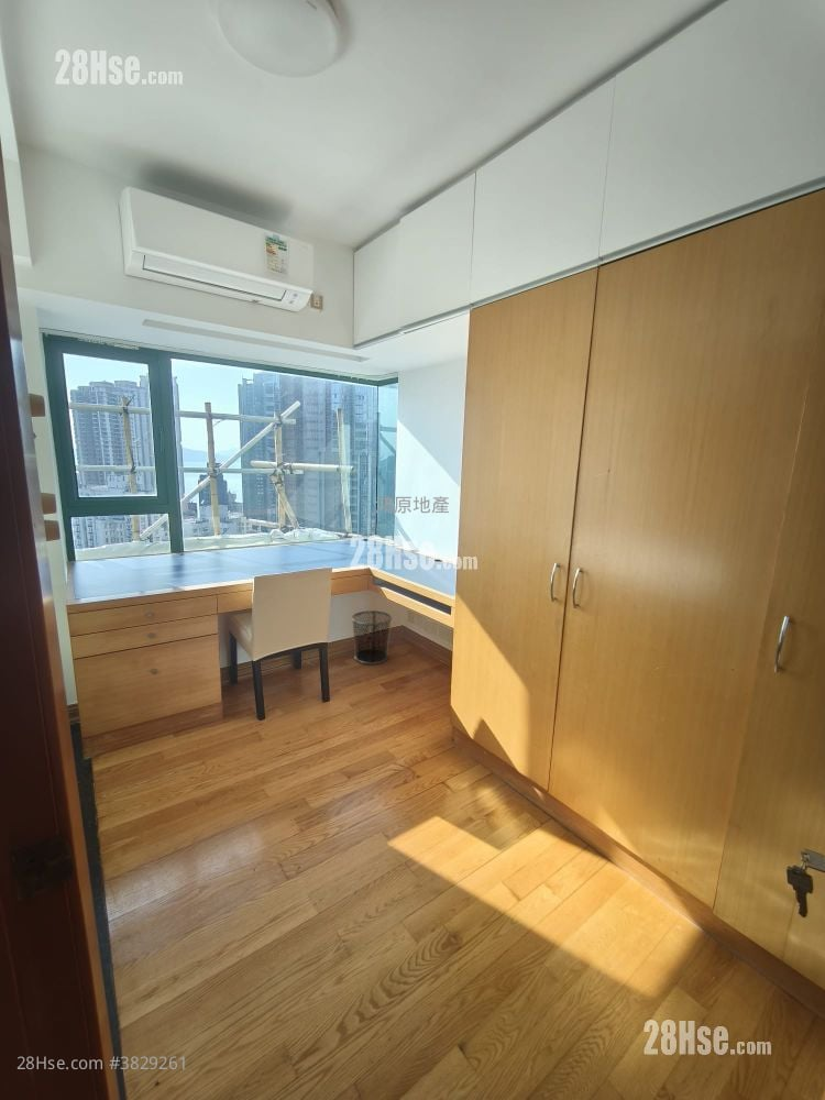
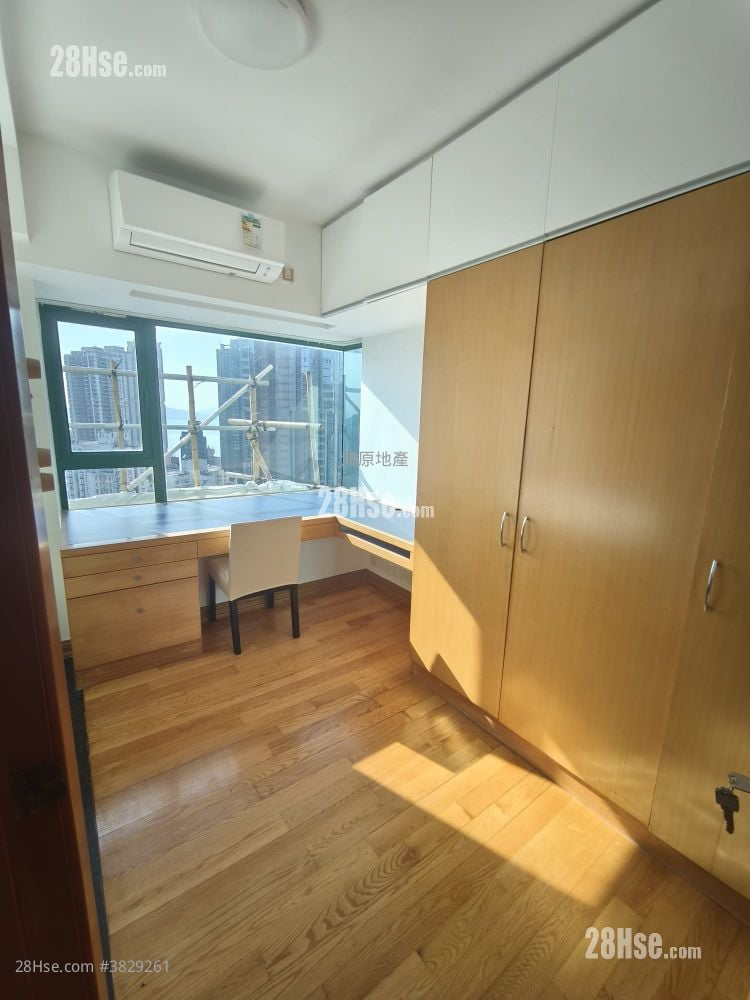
- waste bin [351,609,393,666]
